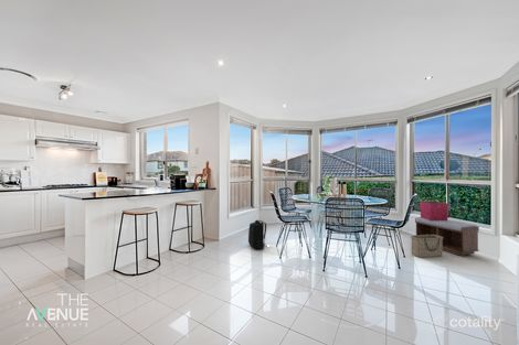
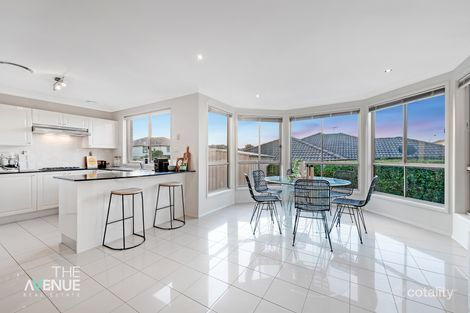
- basket [410,235,444,259]
- bench [414,216,480,257]
- storage bin [420,201,448,220]
- backpack [247,219,267,251]
